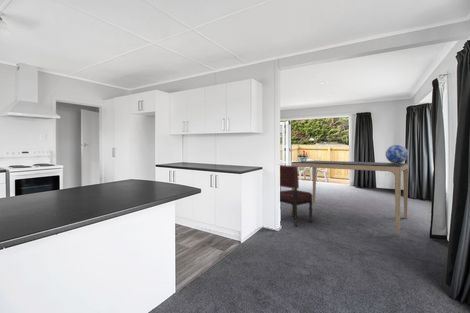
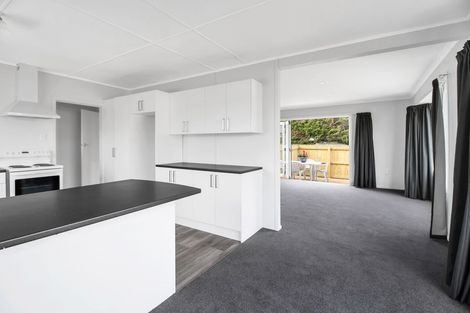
- dining chair [279,164,313,227]
- decorative globe [385,144,409,164]
- dining table [290,160,409,235]
